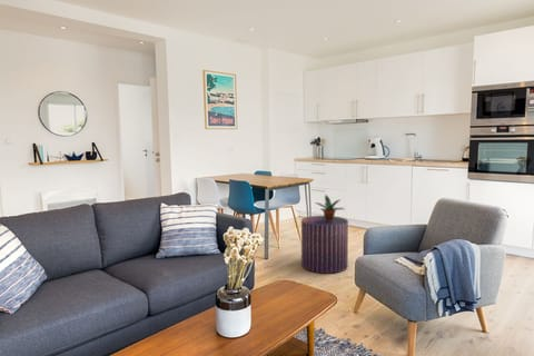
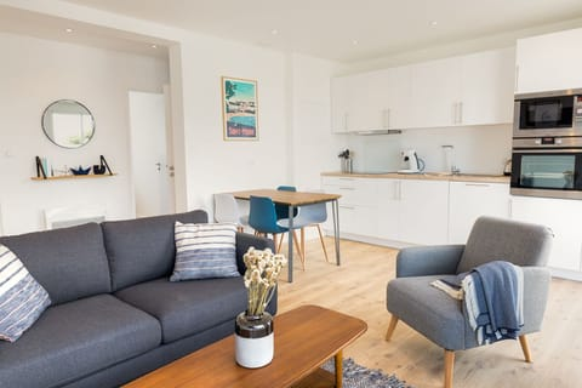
- stool [300,215,349,275]
- potted plant [314,194,346,221]
